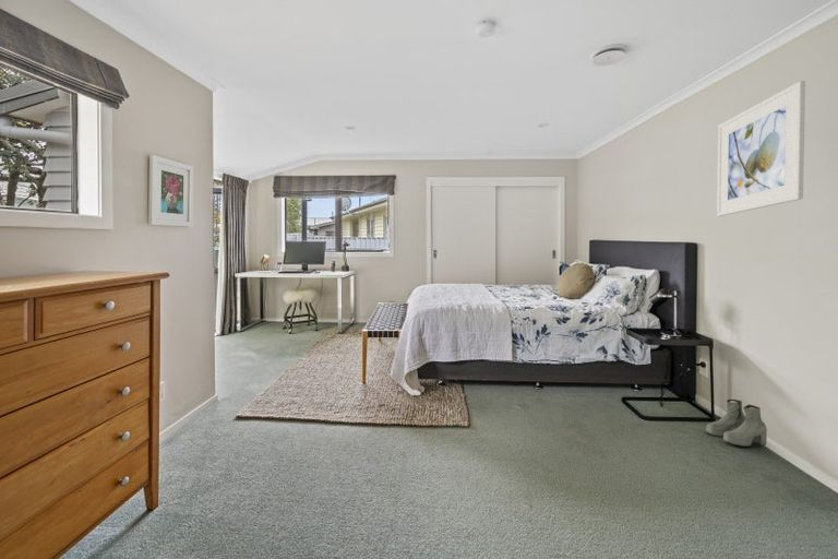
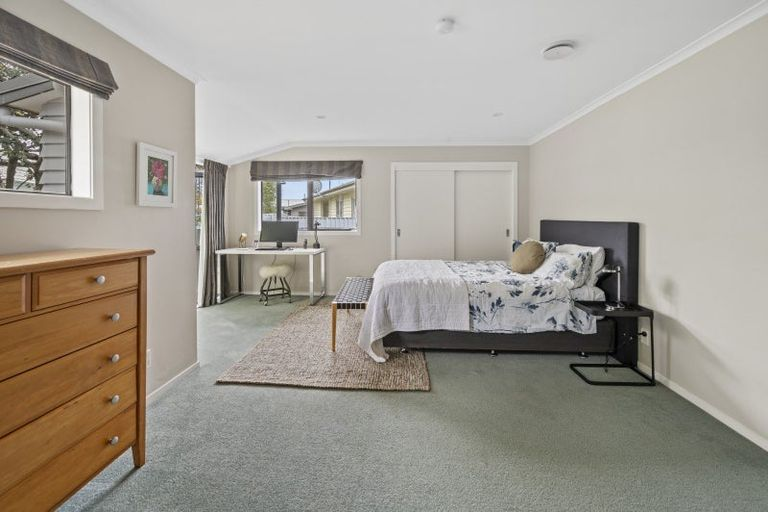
- boots [705,399,768,448]
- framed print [716,80,806,217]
